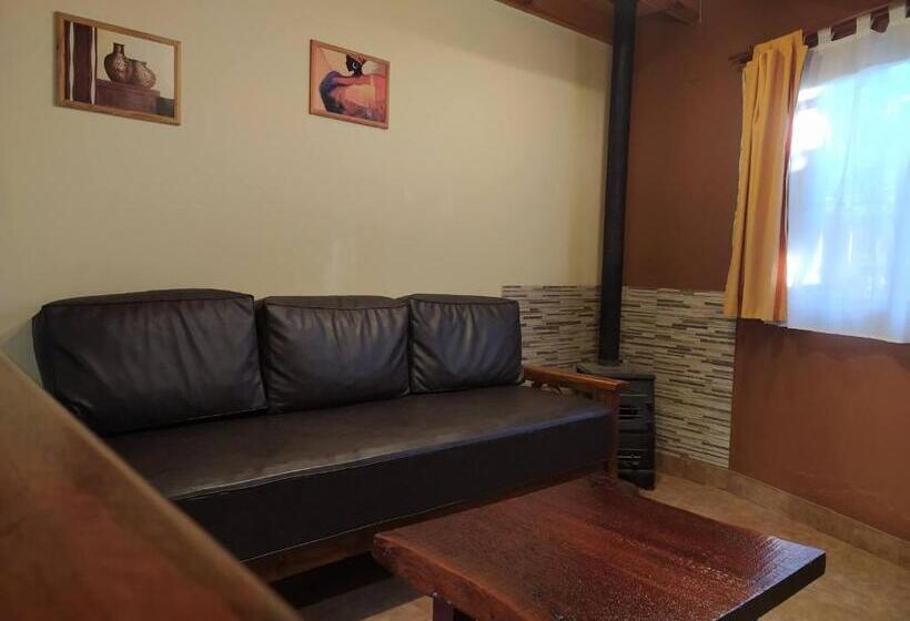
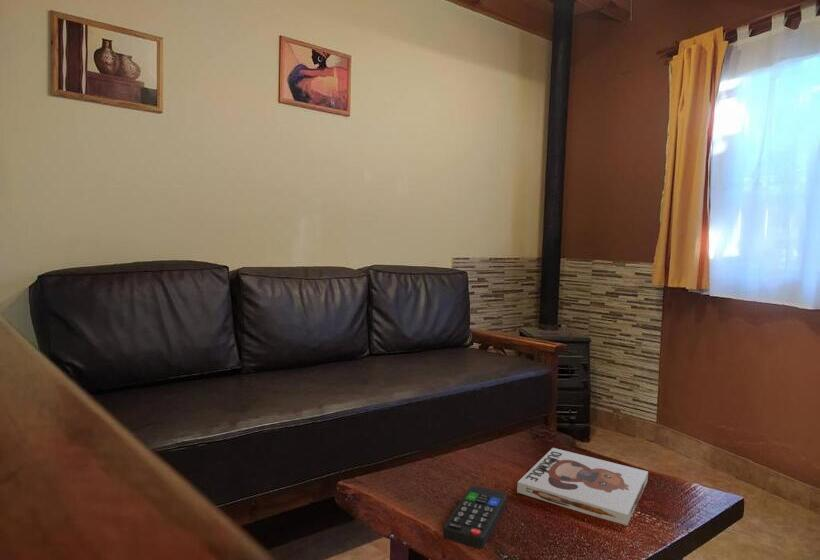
+ remote control [442,485,508,549]
+ board game [516,447,649,526]
